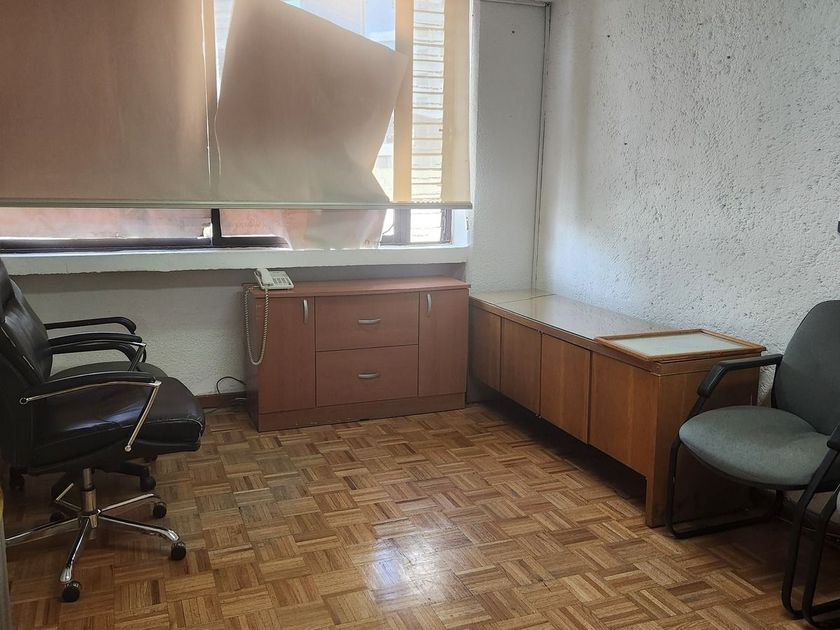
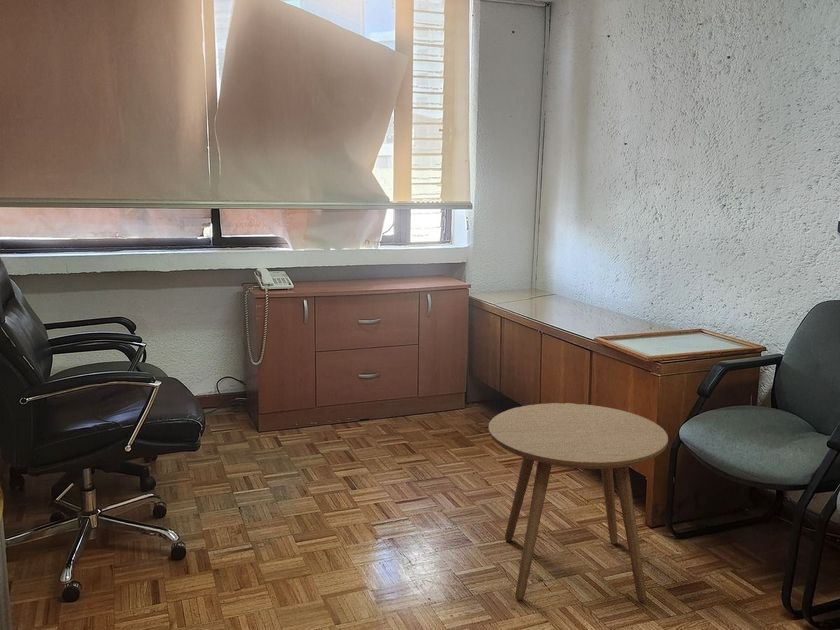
+ side table [488,402,669,603]
